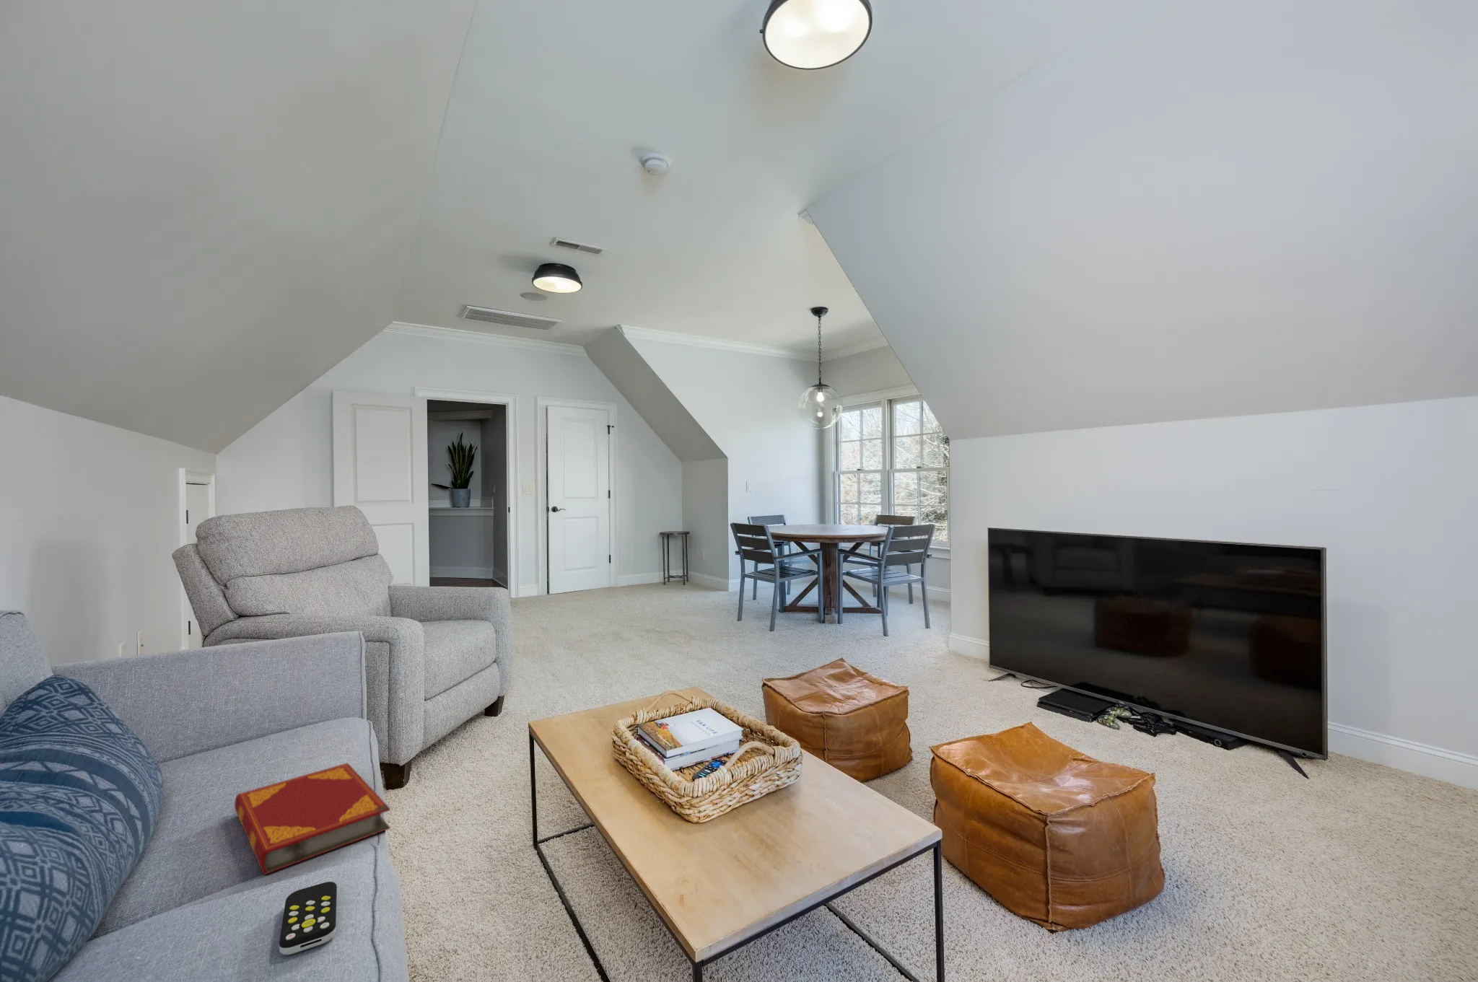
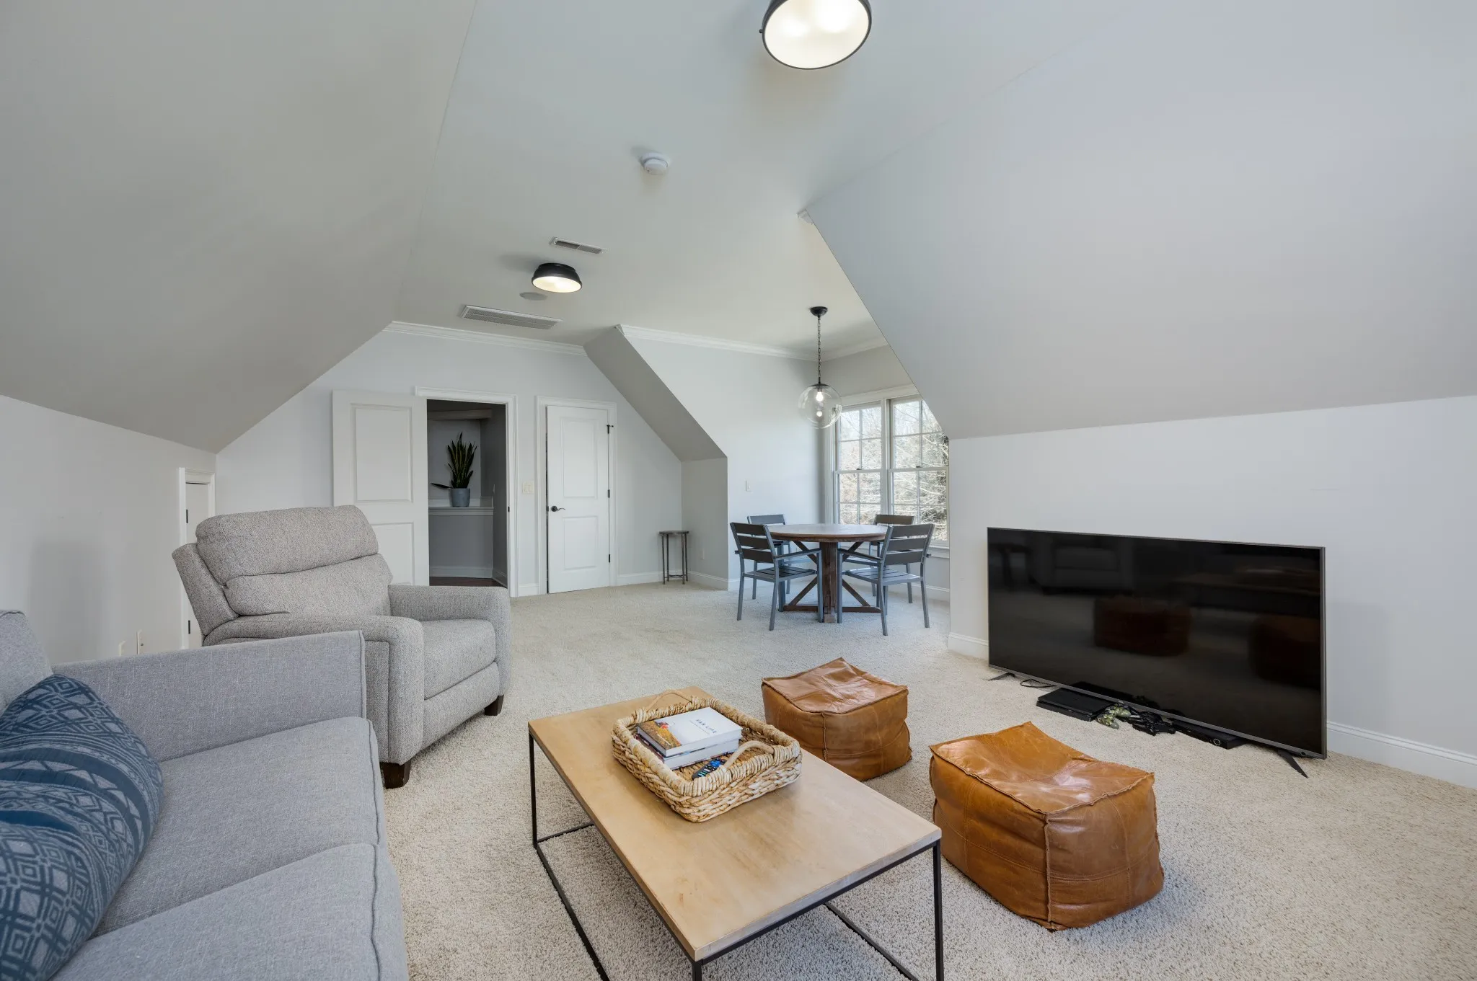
- hardback book [233,763,391,876]
- remote control [278,881,337,956]
